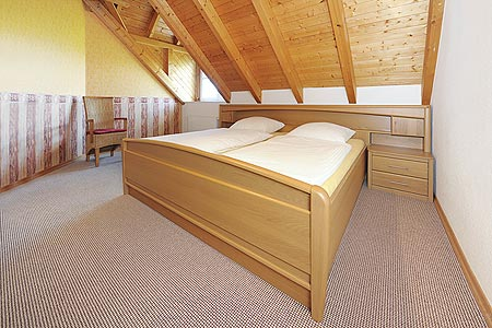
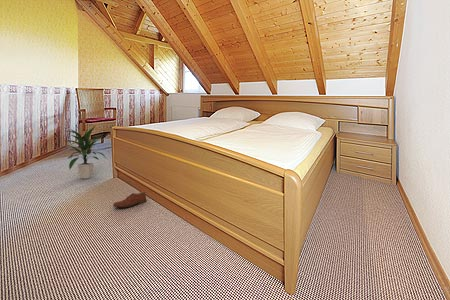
+ shoe [112,190,147,208]
+ indoor plant [64,125,108,179]
